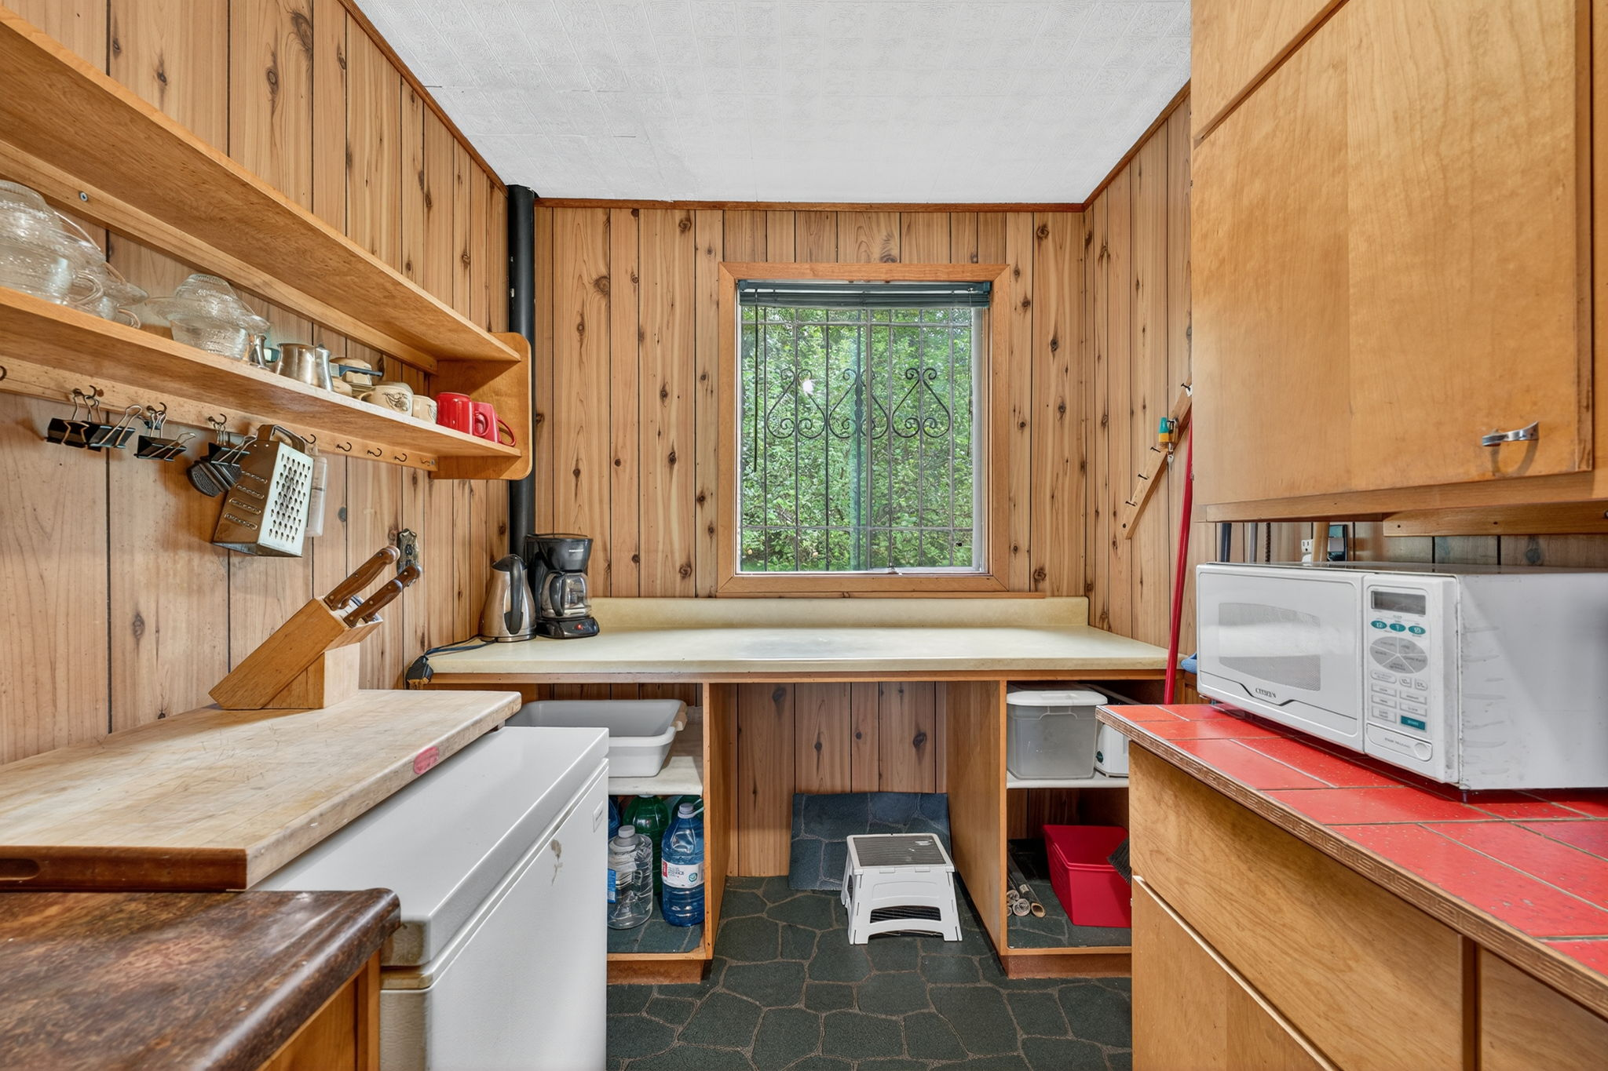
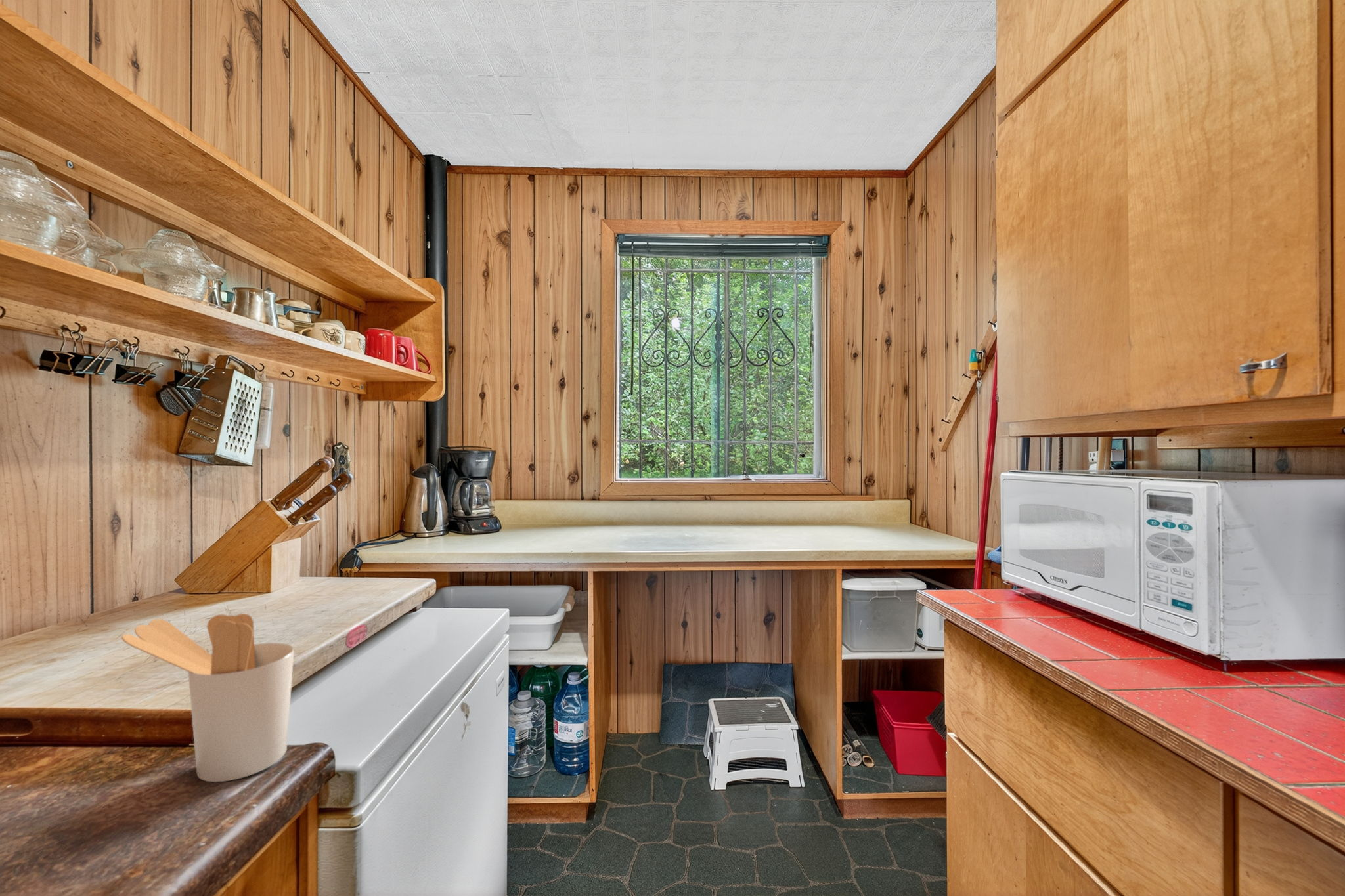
+ utensil holder [121,613,295,783]
